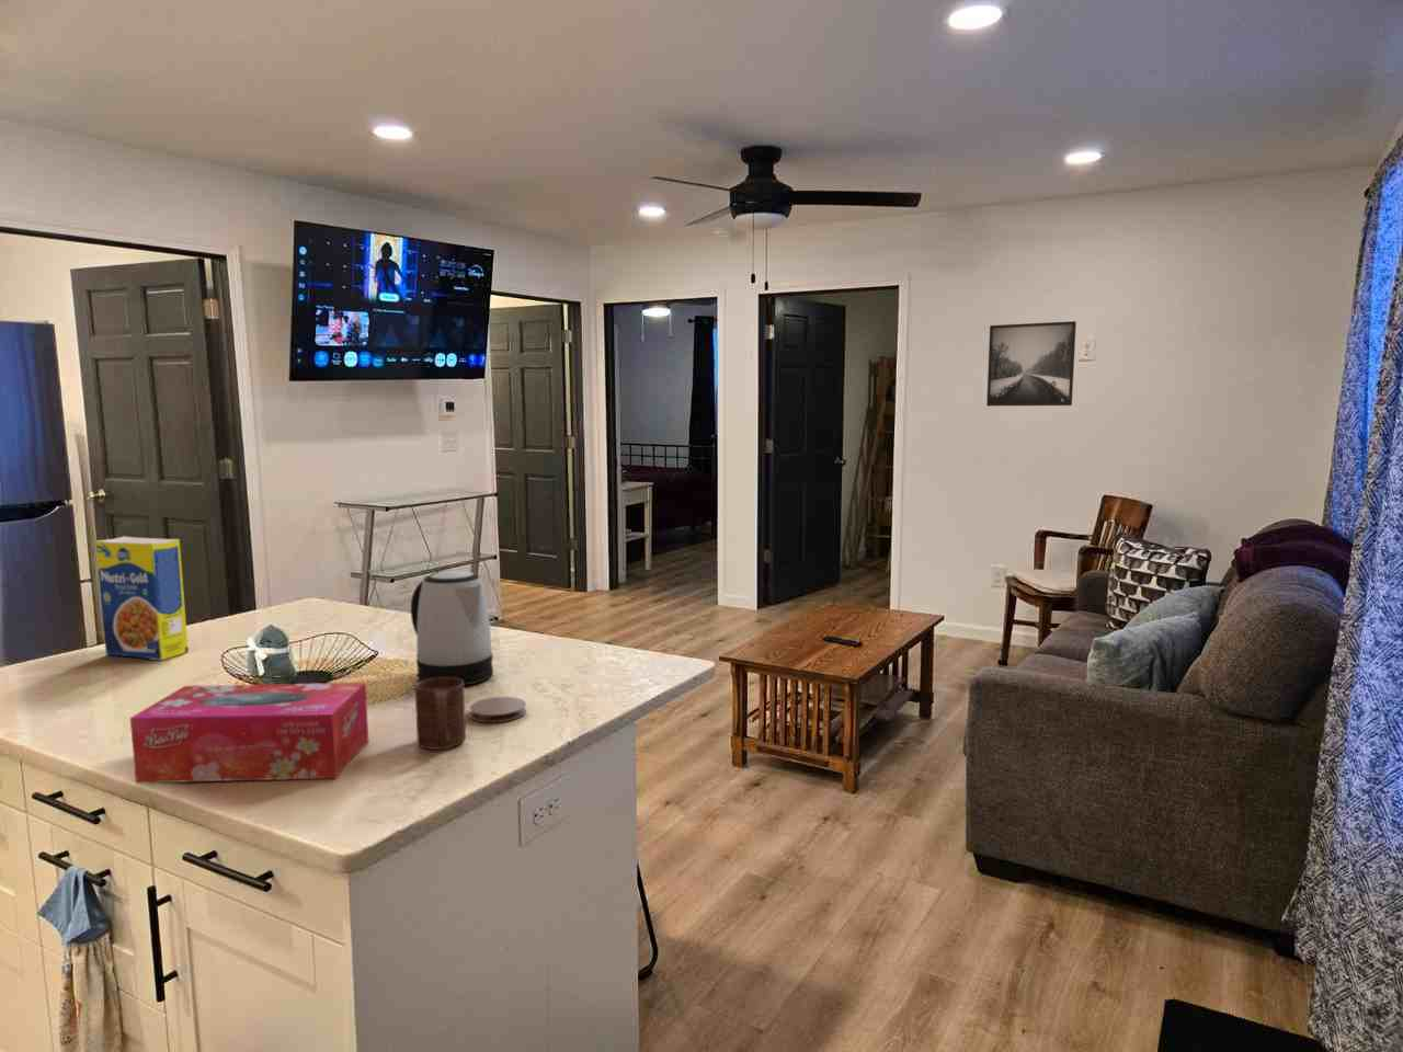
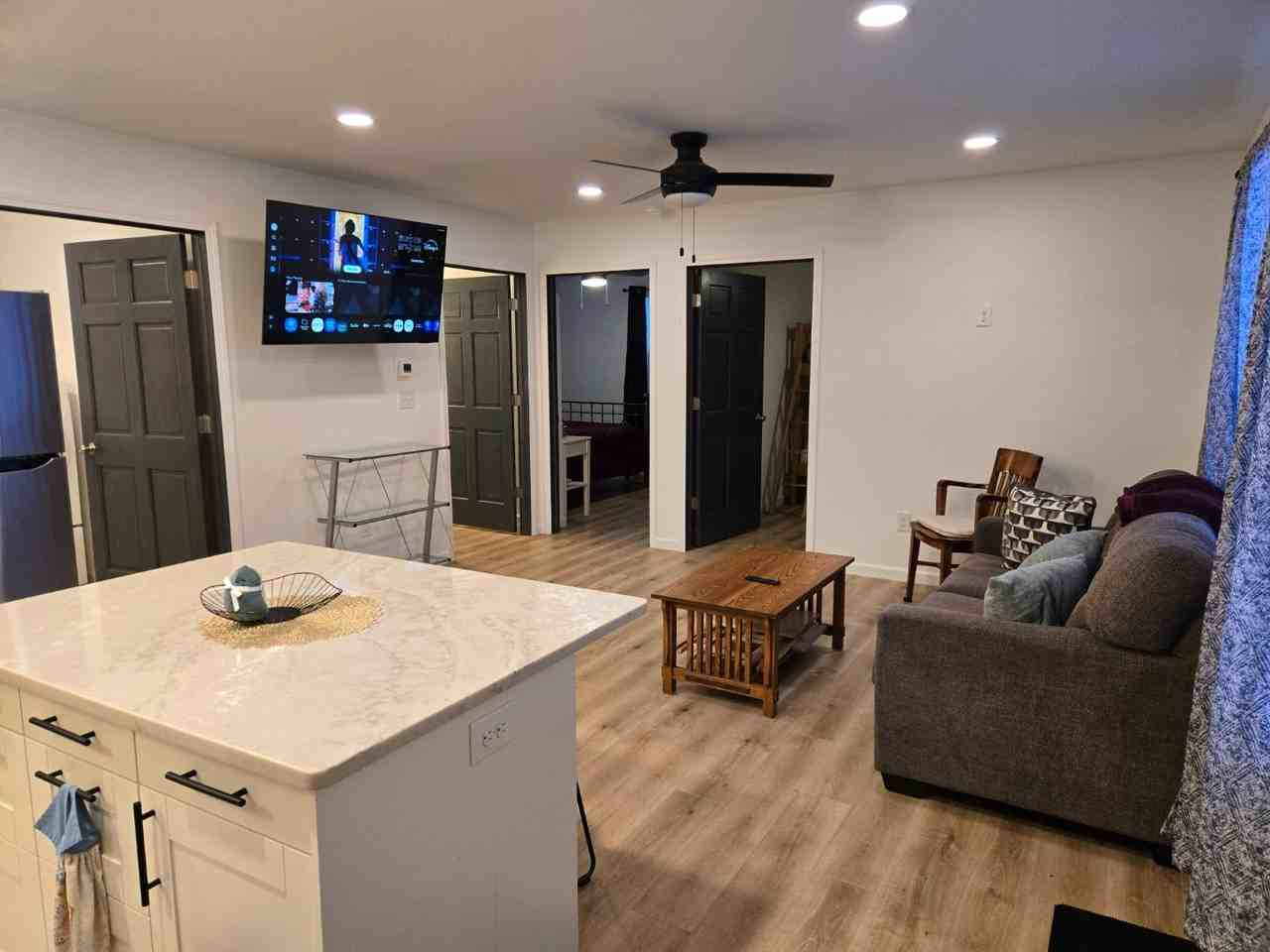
- kettle [410,569,494,686]
- coaster [468,696,527,723]
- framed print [985,320,1077,407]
- cup [414,677,467,750]
- legume [94,535,190,662]
- tissue box [129,682,369,783]
